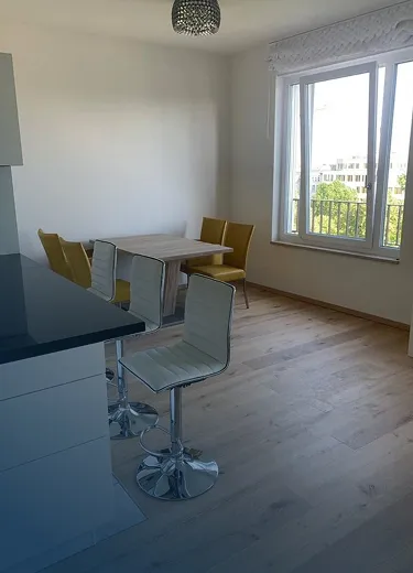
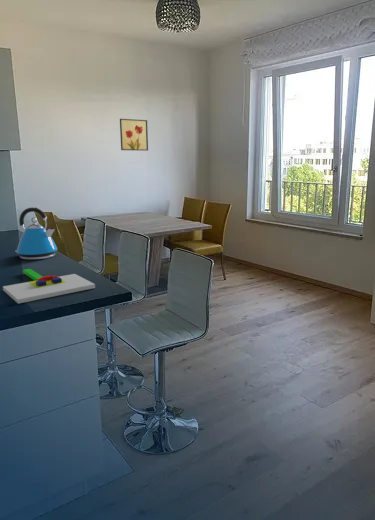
+ kettle [14,207,58,261]
+ chopping board [2,268,96,305]
+ wall art [119,118,149,152]
